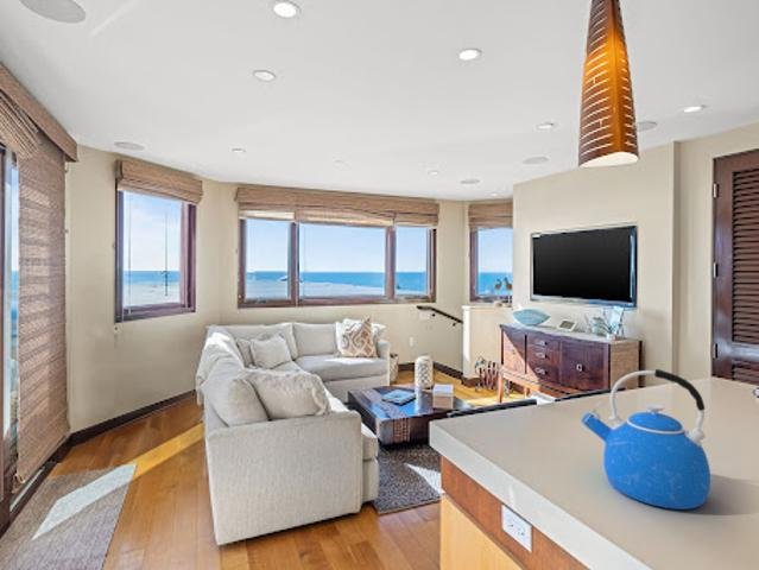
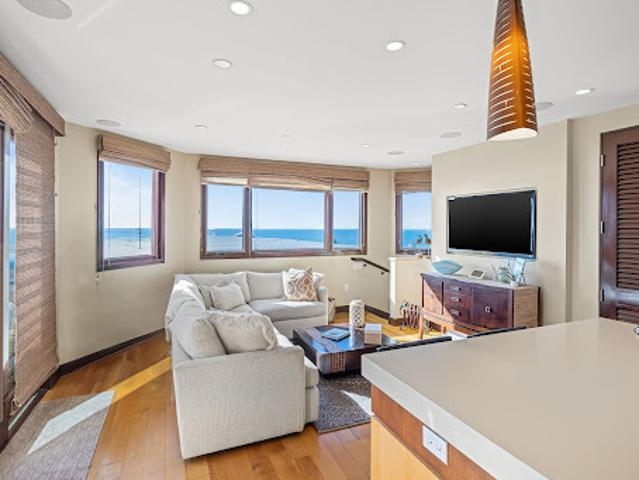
- kettle [581,368,711,511]
